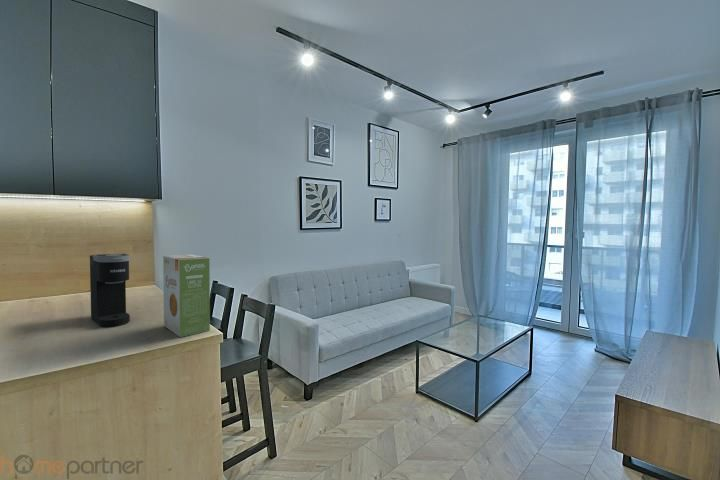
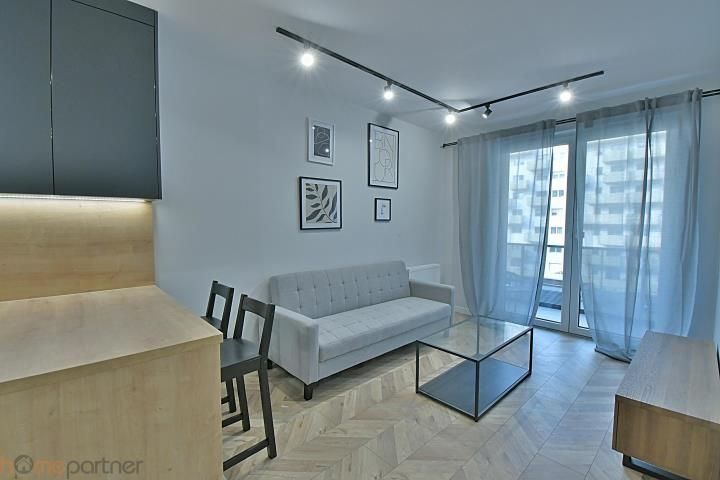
- coffee maker [89,253,131,328]
- food box [162,253,211,338]
